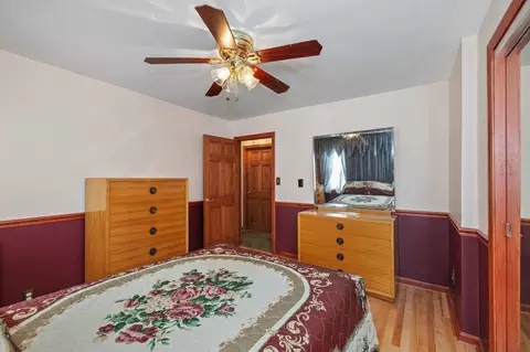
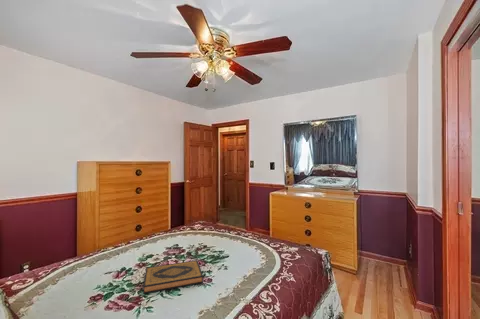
+ hardback book [142,259,204,295]
